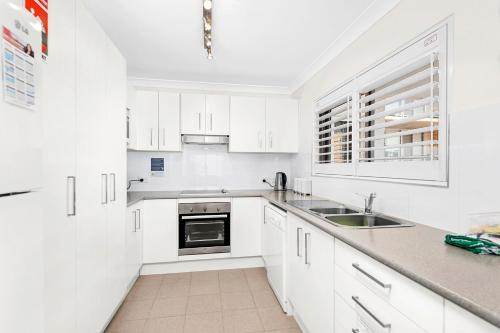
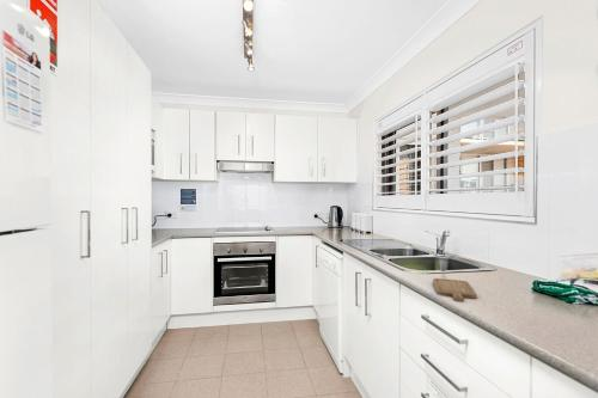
+ chopping board [432,277,477,302]
